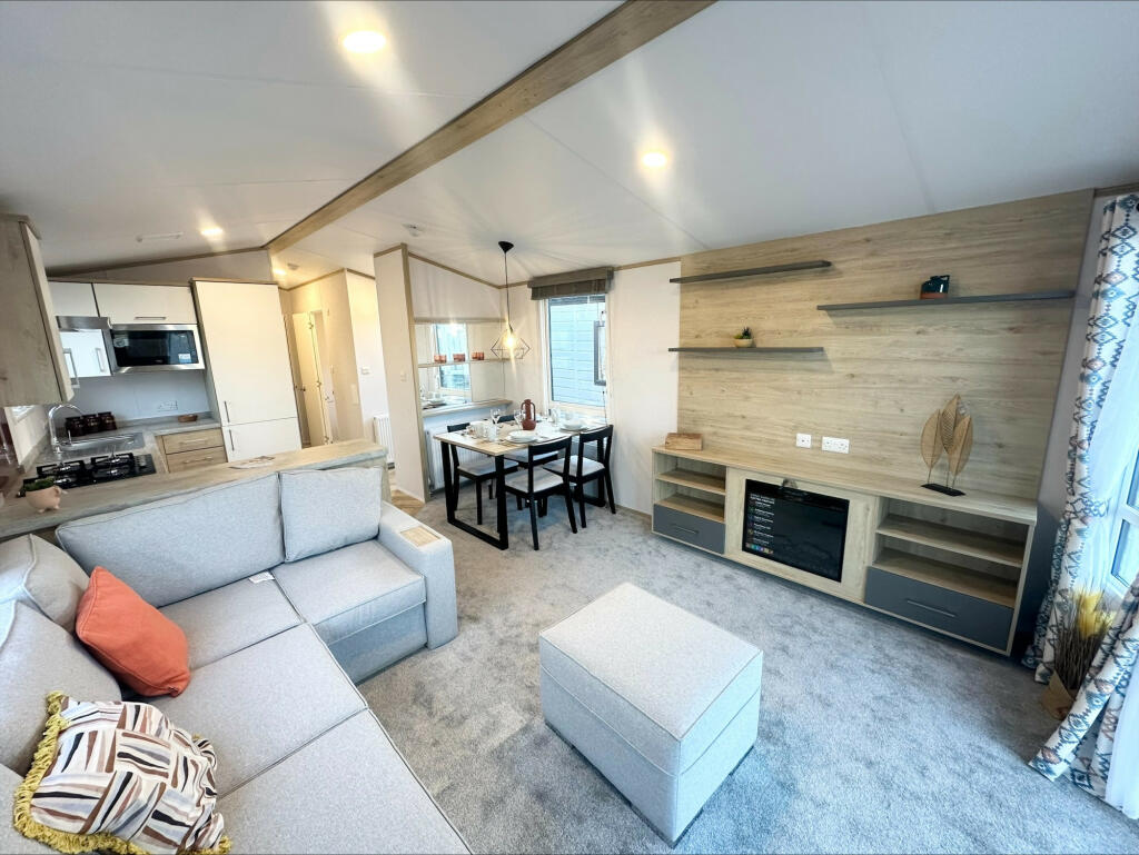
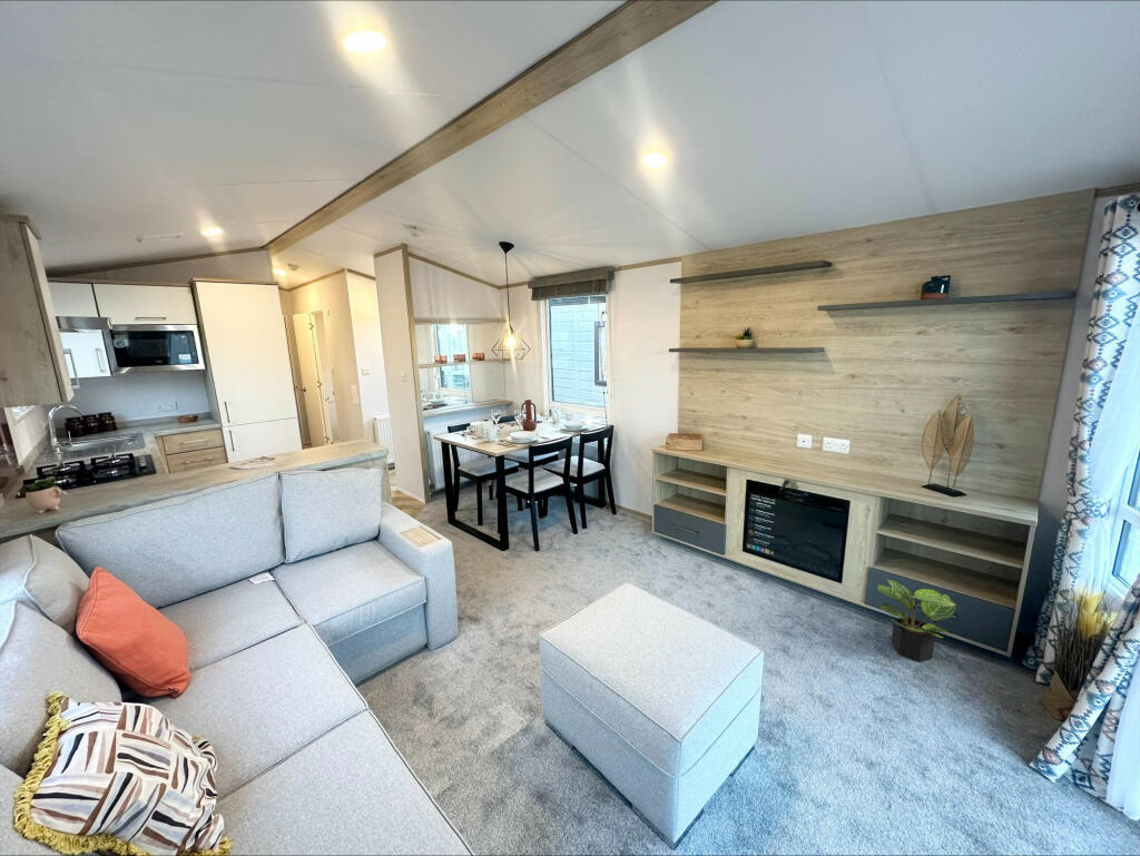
+ potted plant [875,578,959,662]
